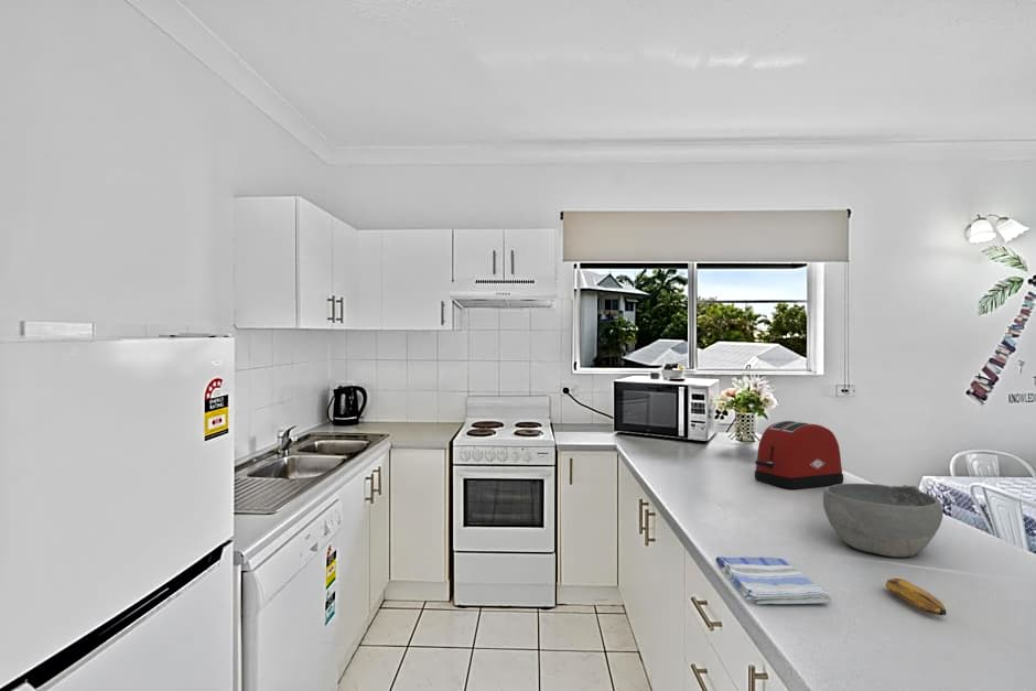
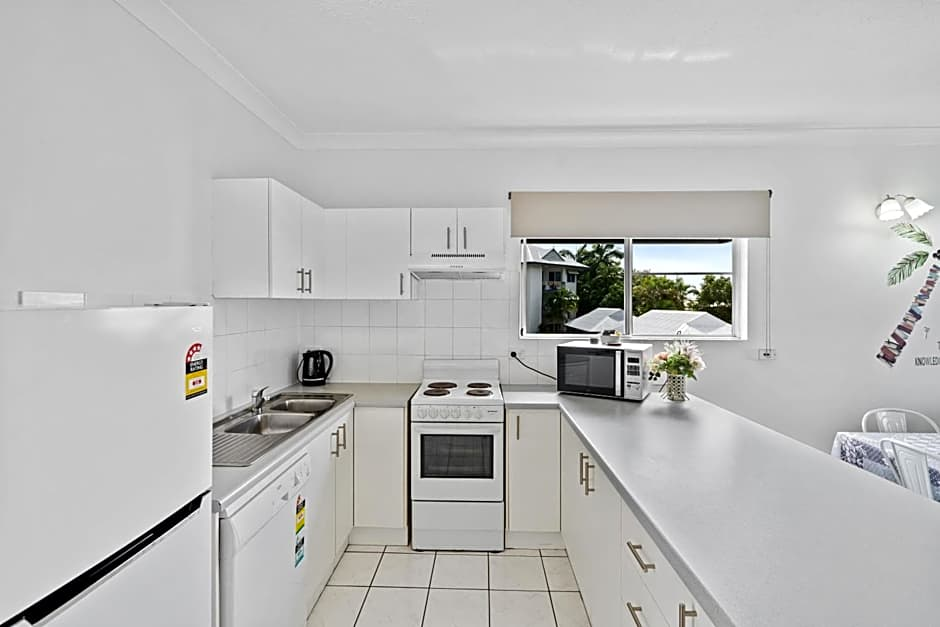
- banana [885,577,948,616]
- dish towel [715,555,832,605]
- toaster [754,420,844,490]
- bowl [822,483,943,558]
